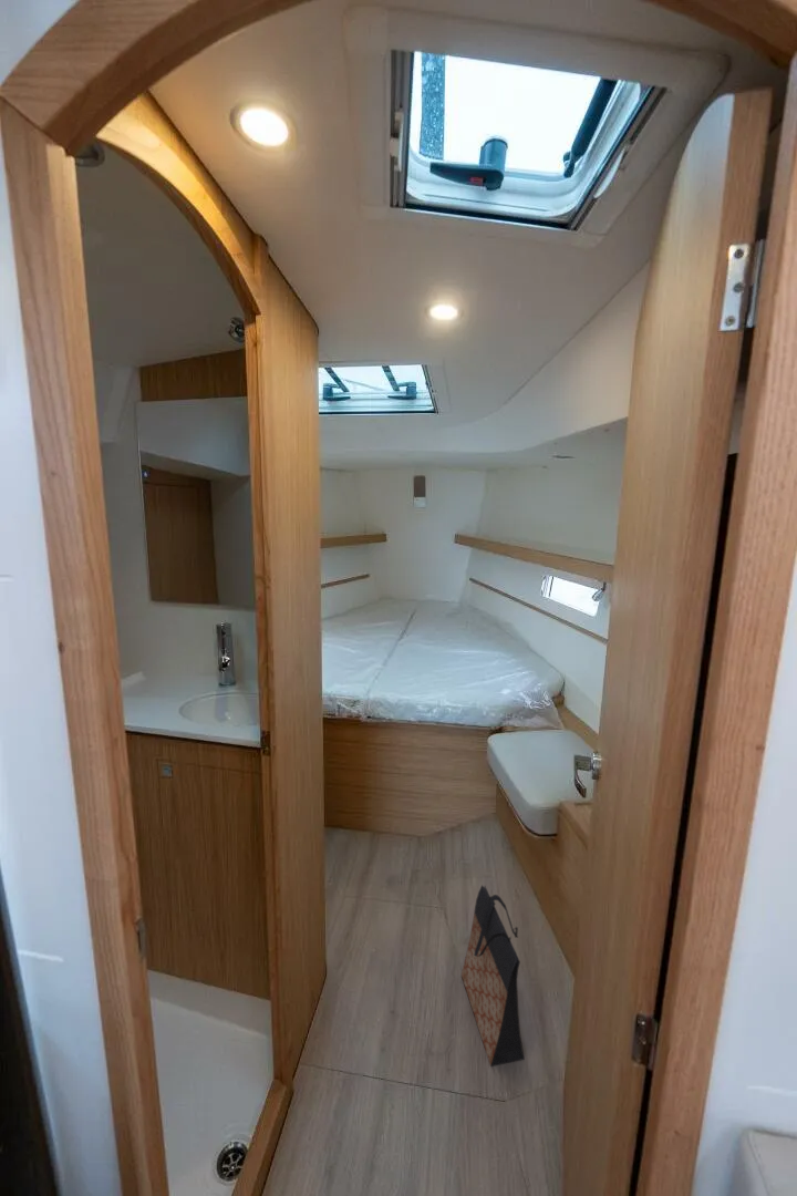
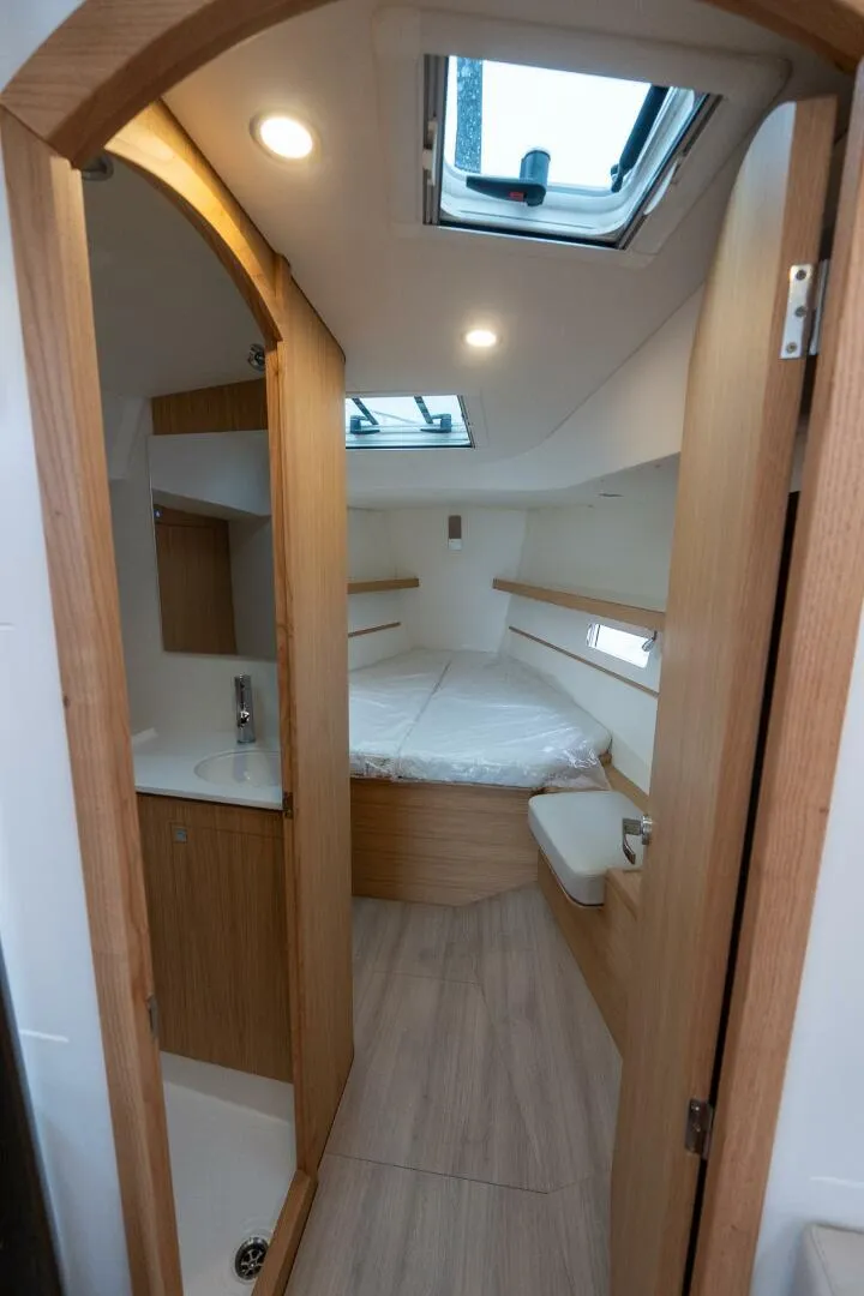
- bag [460,884,526,1068]
